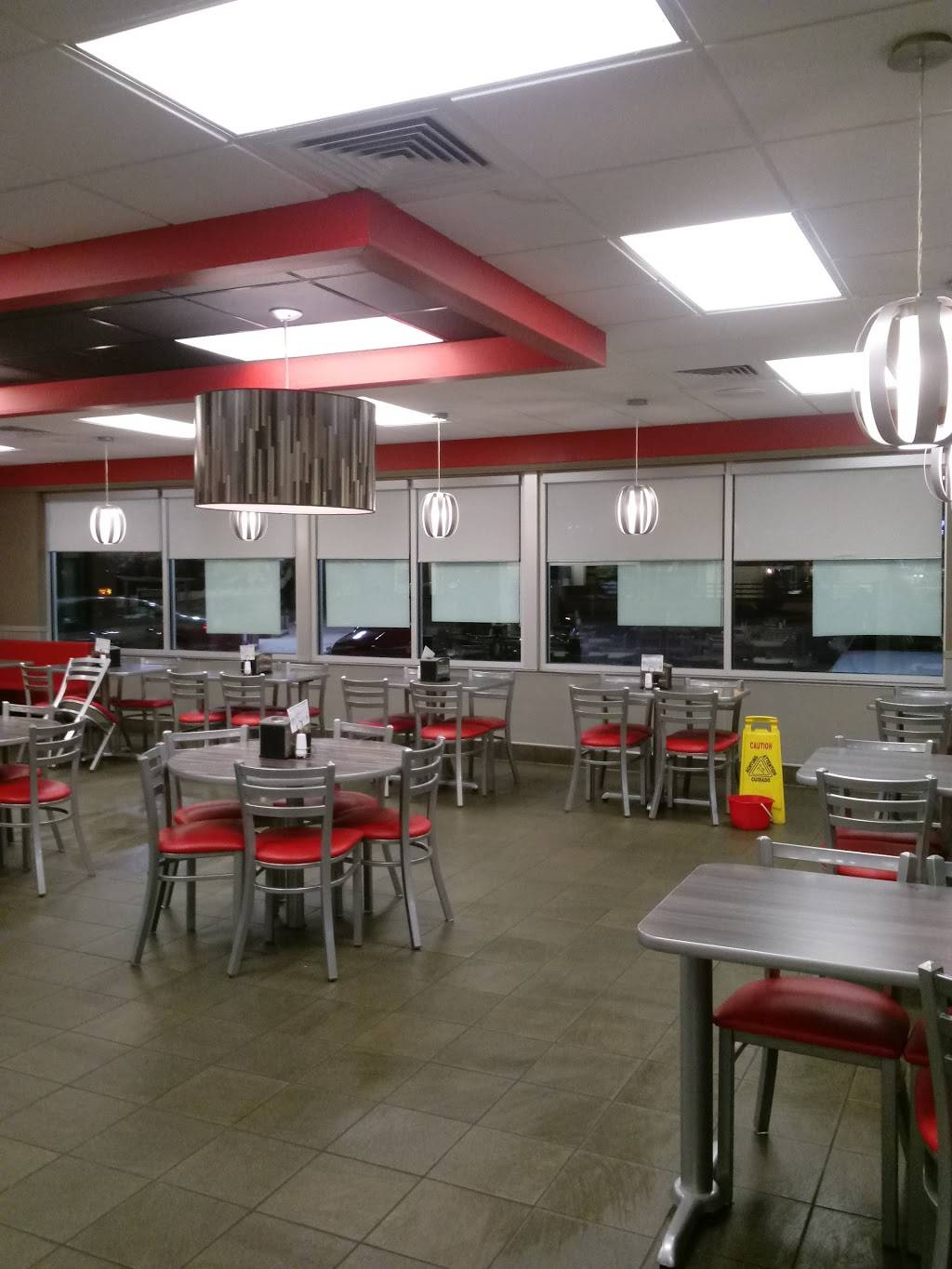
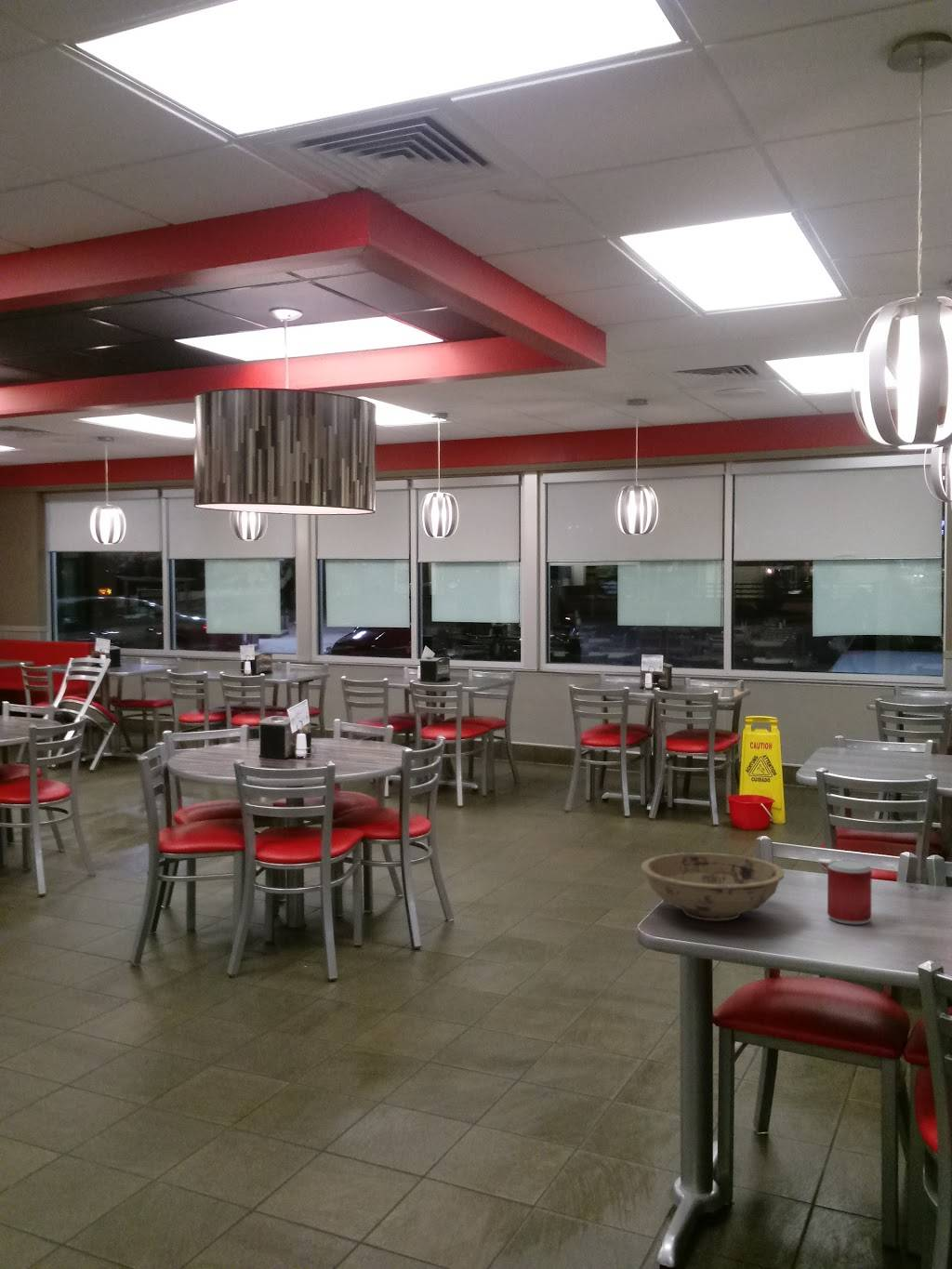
+ bowl [640,852,786,921]
+ beverage can [826,859,873,925]
